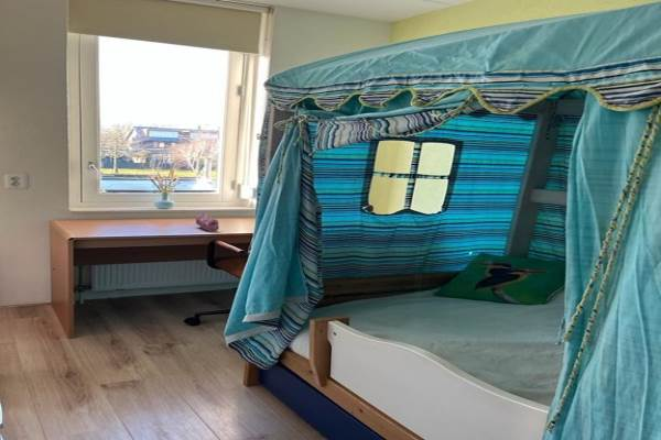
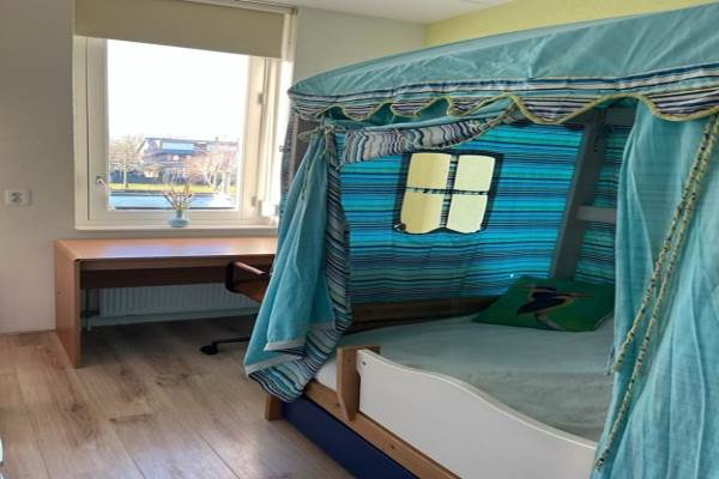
- pencil case [195,212,220,233]
